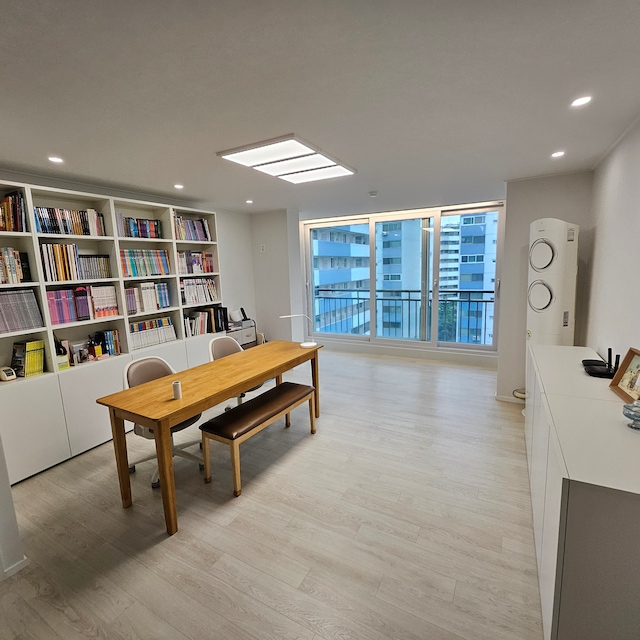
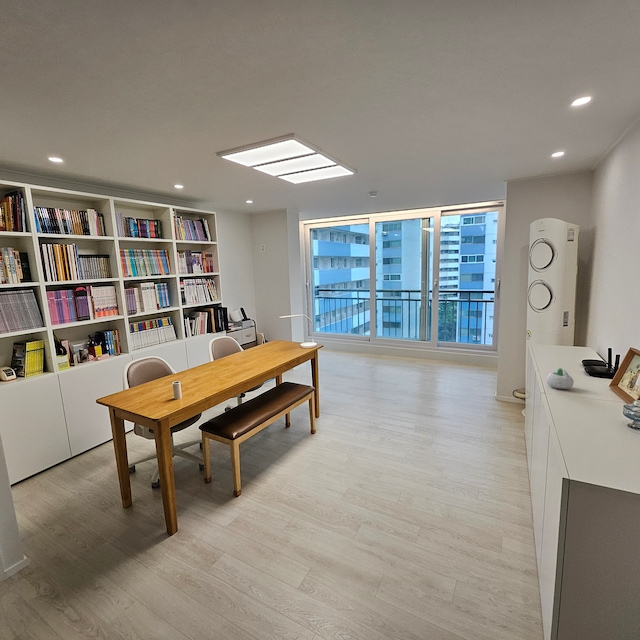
+ succulent planter [546,367,575,390]
